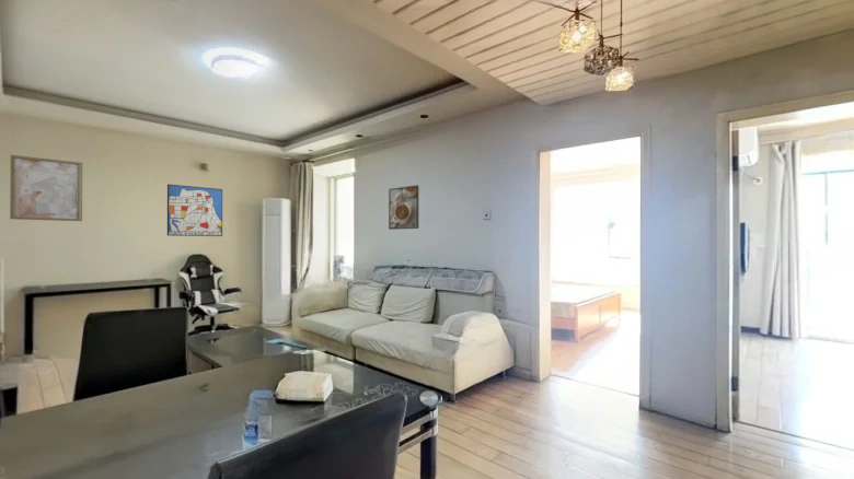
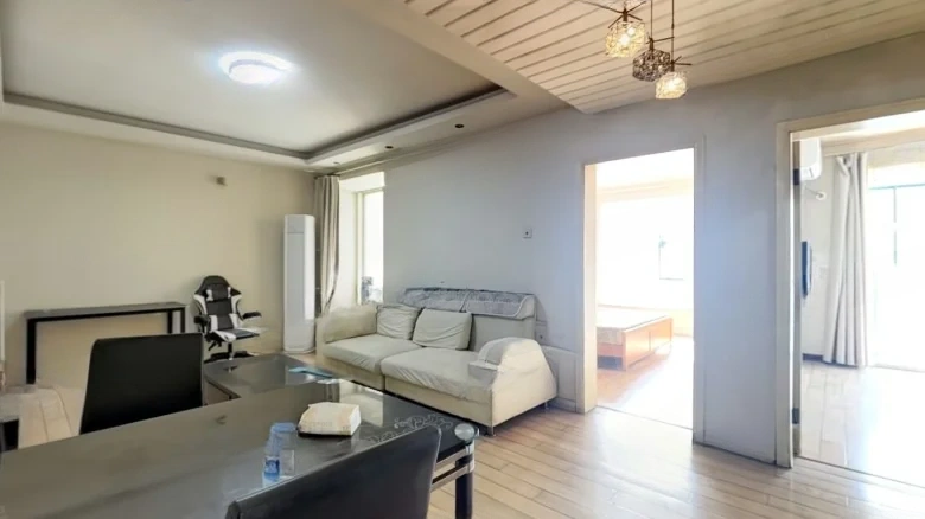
- wall art [166,184,223,237]
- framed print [388,184,420,231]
- wall art [9,154,83,222]
